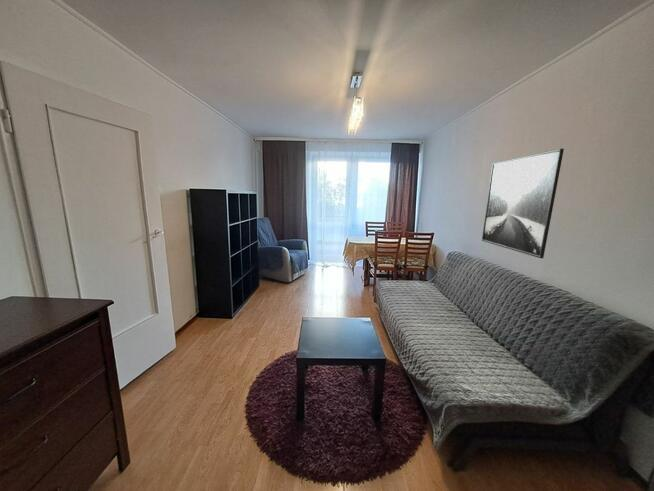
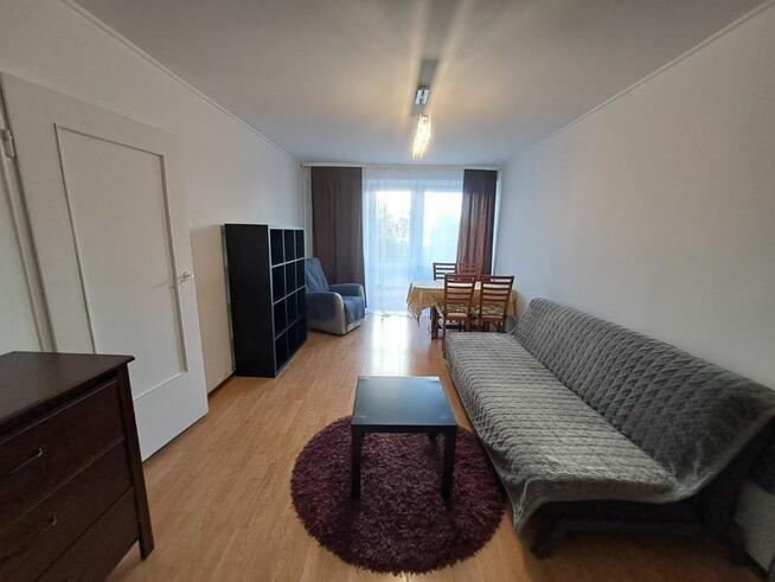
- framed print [481,148,565,259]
